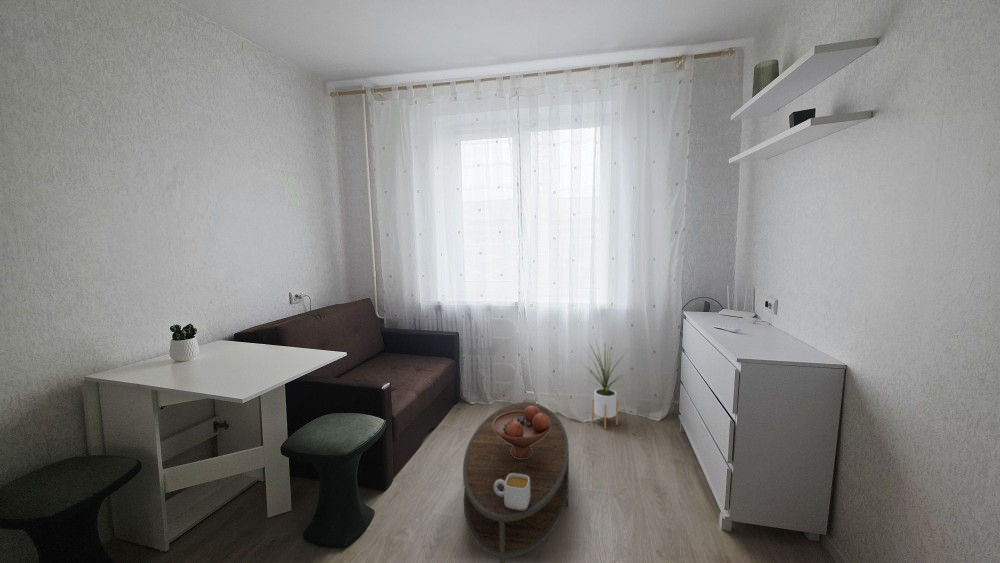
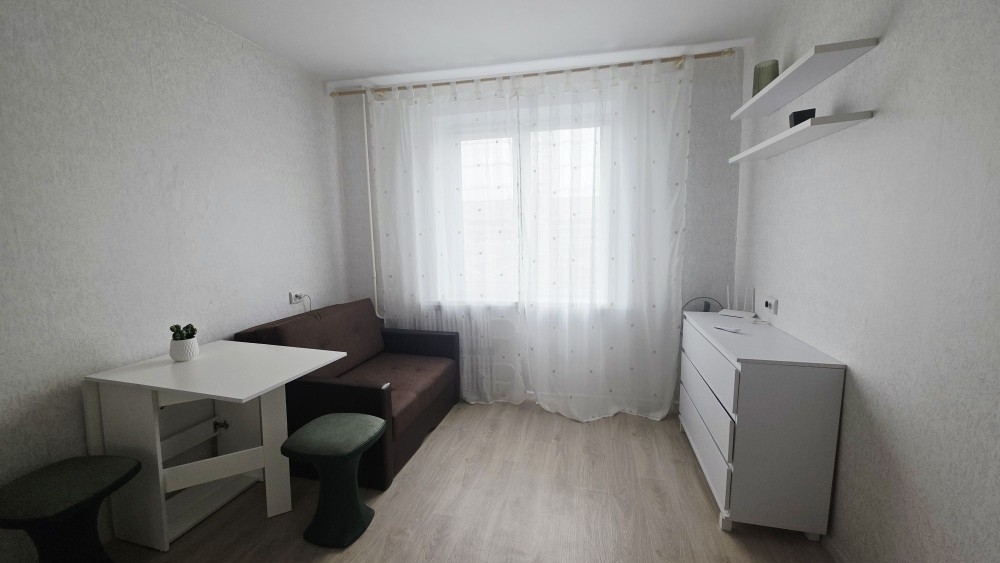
- house plant [583,338,632,430]
- mug [494,474,530,510]
- fruit bowl [492,406,551,458]
- coffee table [462,401,570,563]
